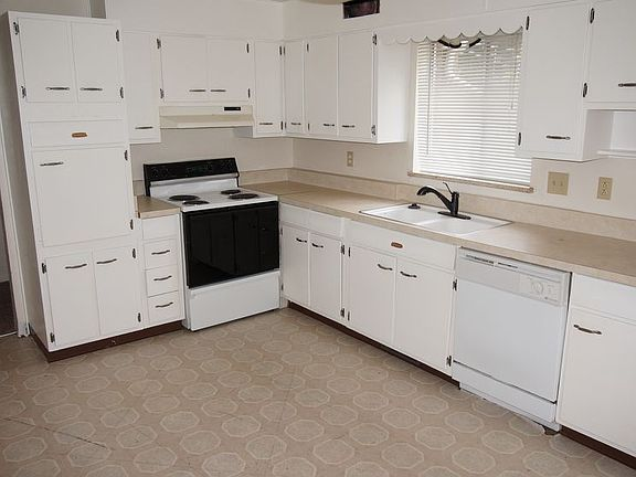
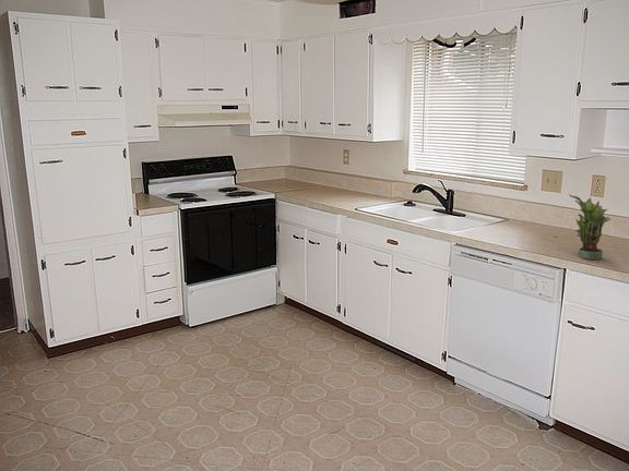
+ potted plant [568,193,613,261]
